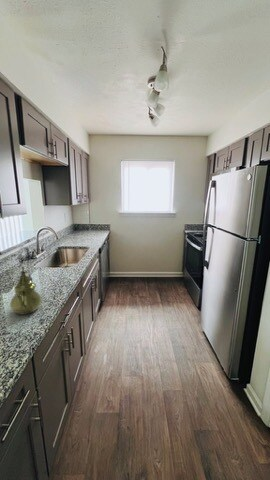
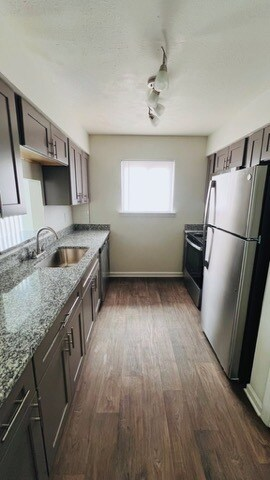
- teapot [9,266,43,316]
